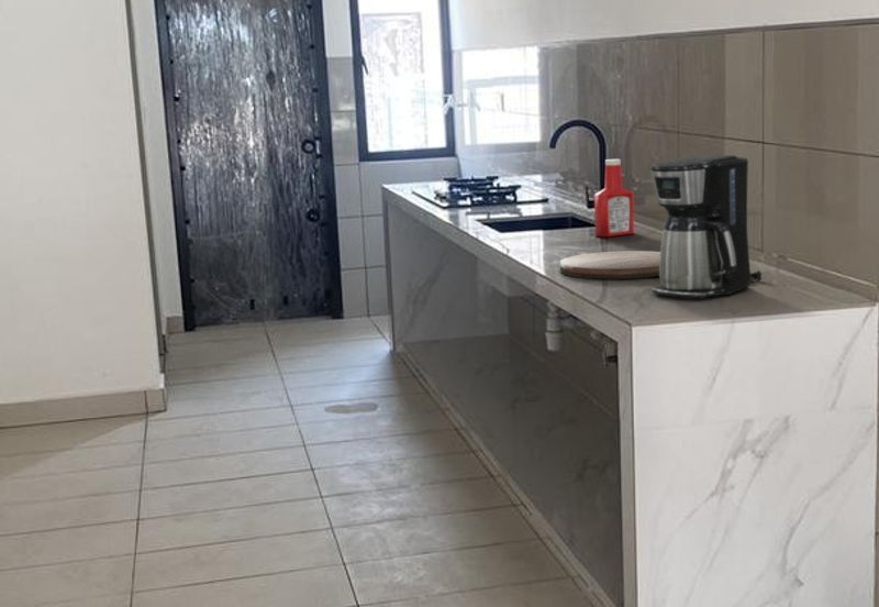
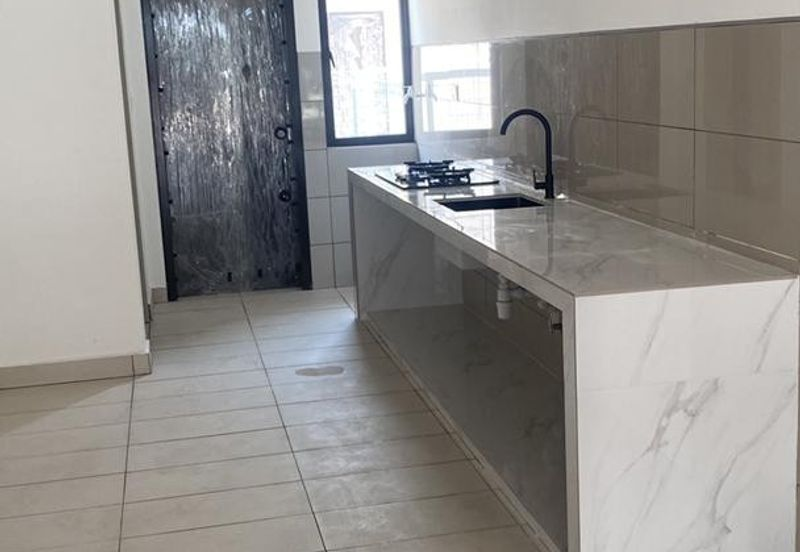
- coffee maker [649,154,766,300]
- soap bottle [593,158,635,238]
- cutting board [559,250,660,279]
